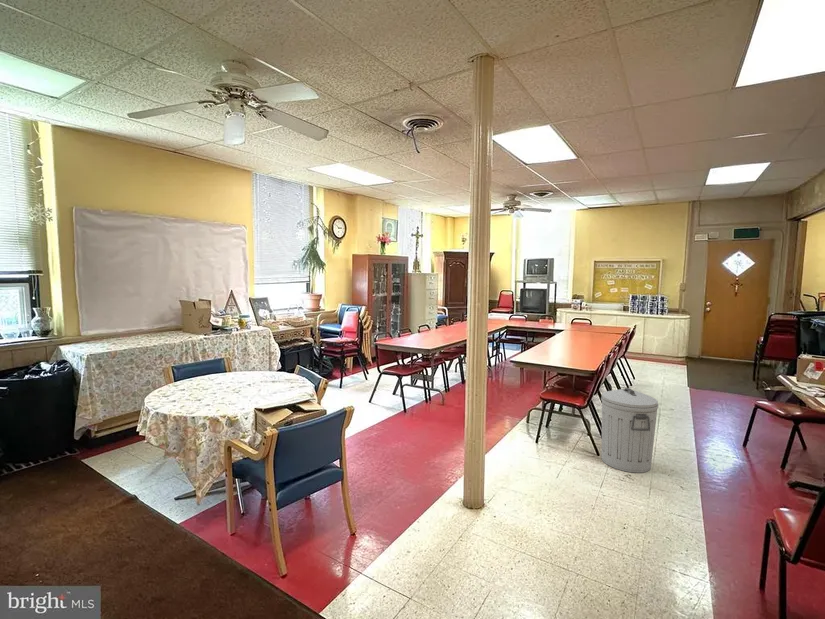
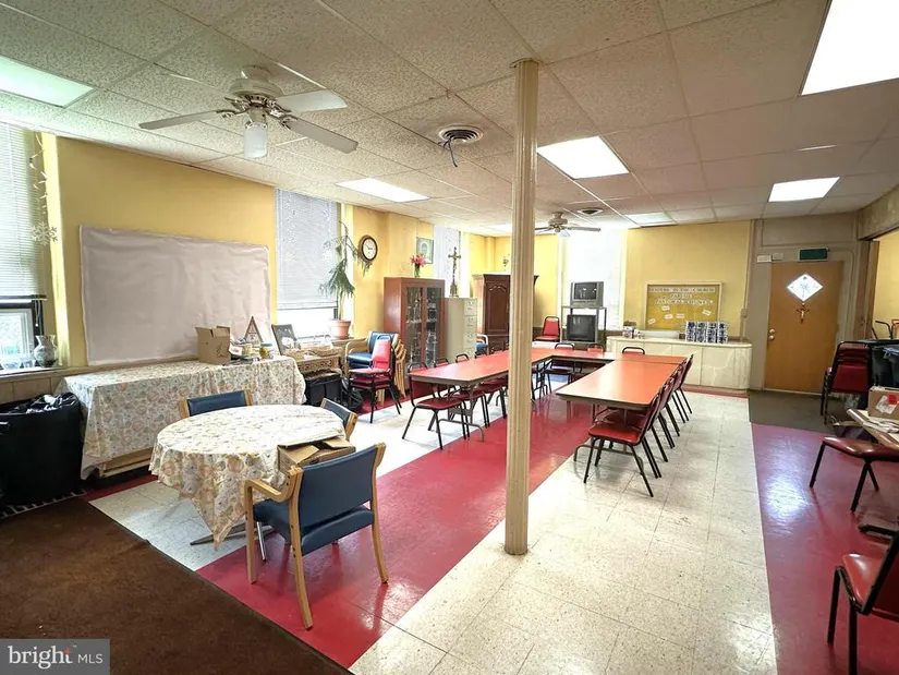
- trash can [600,387,660,474]
